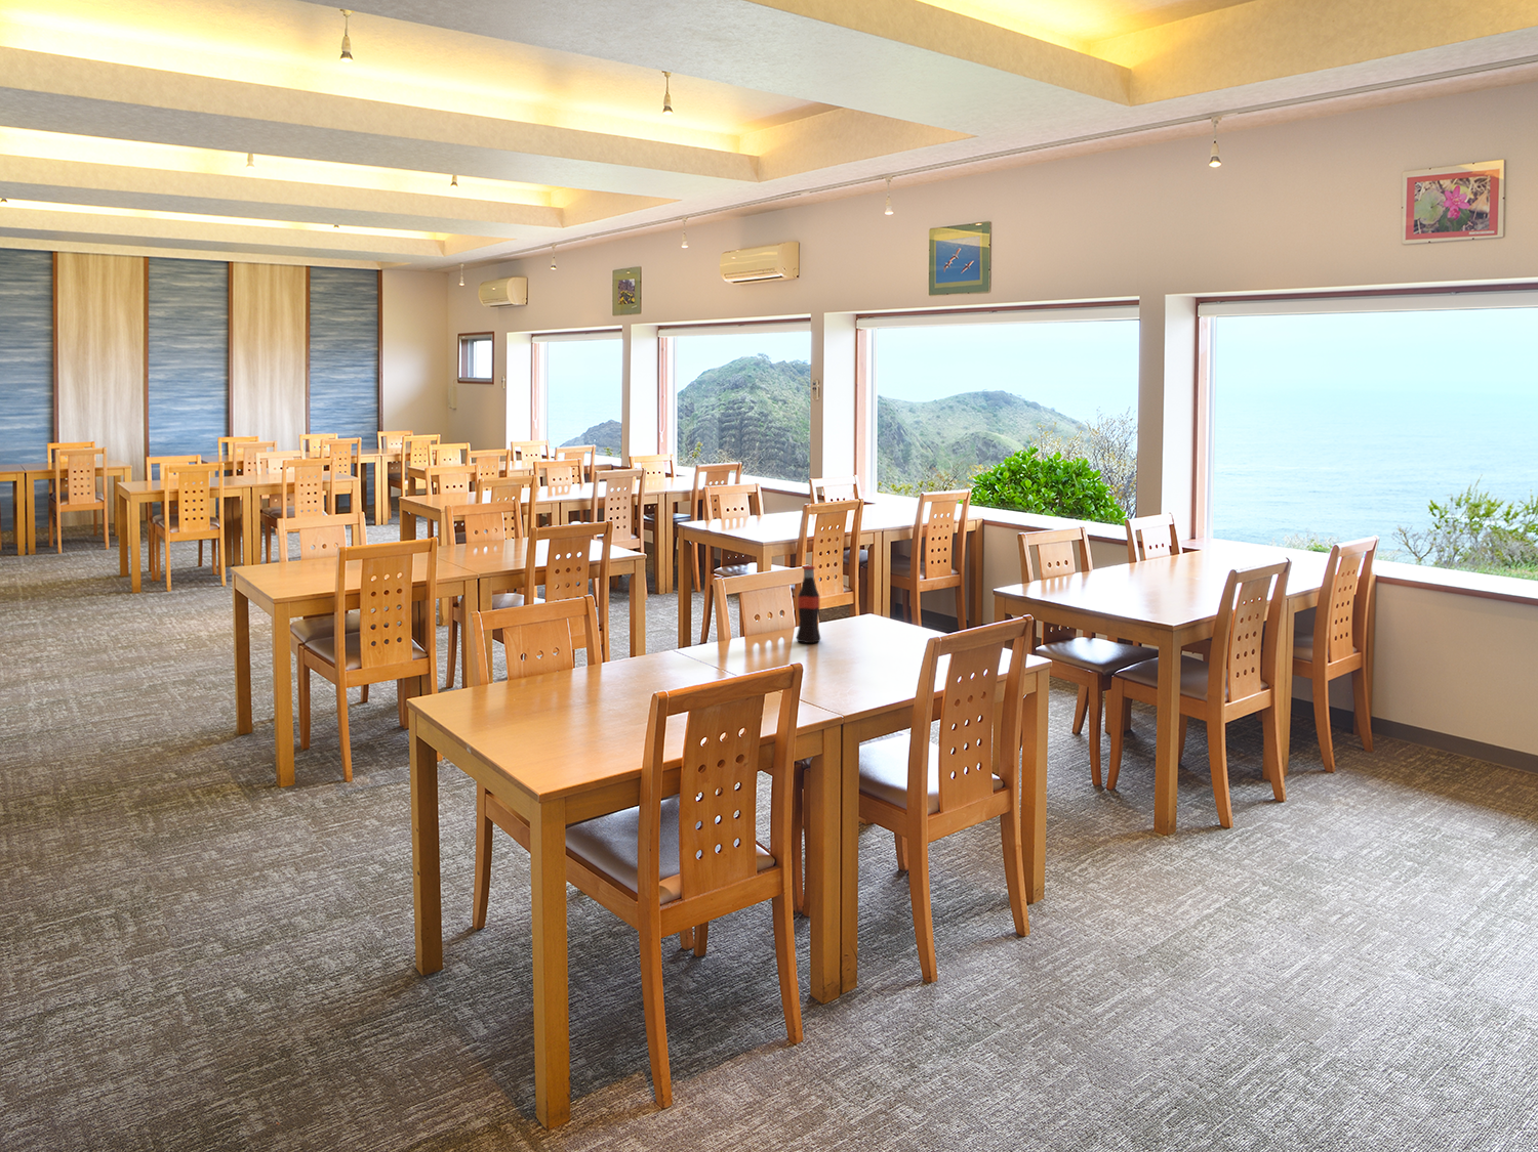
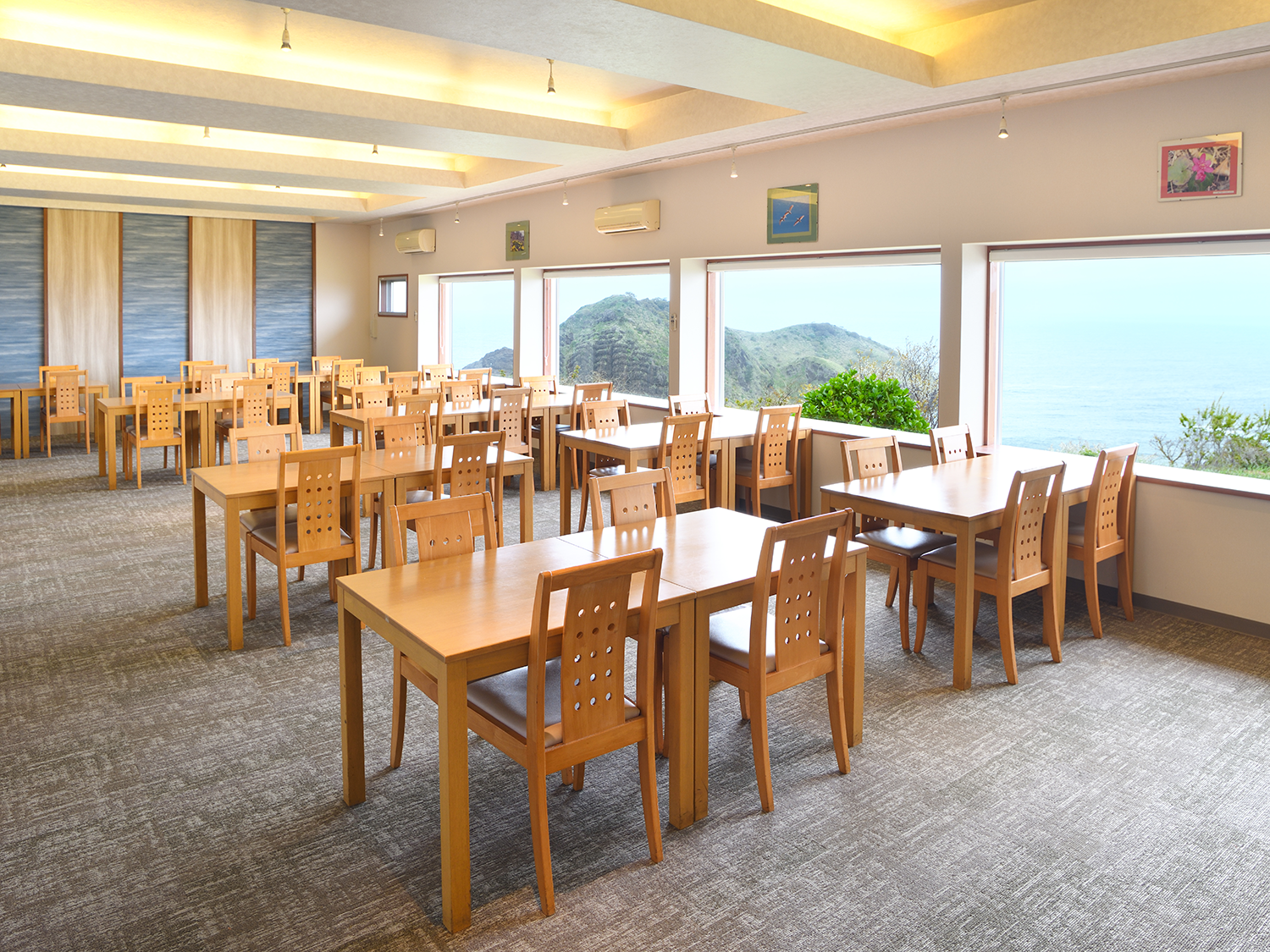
- bottle [796,564,822,644]
